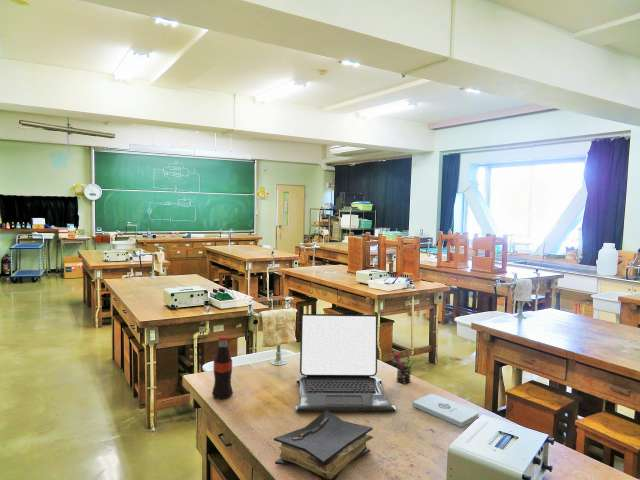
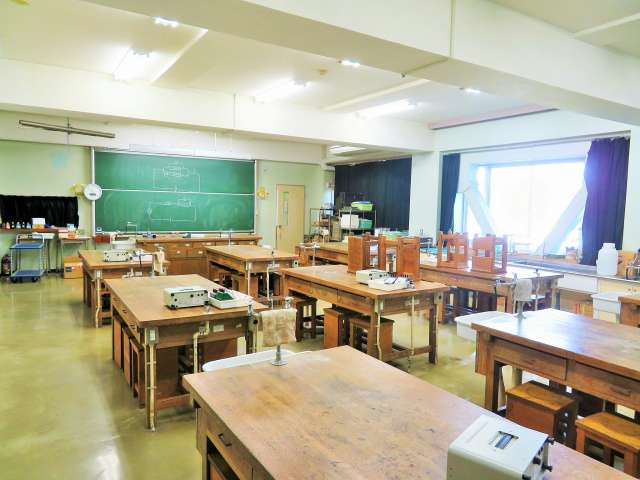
- notepad [411,393,480,428]
- pen holder [393,352,415,384]
- bottle [211,335,234,400]
- book [273,410,375,480]
- laptop [294,313,397,413]
